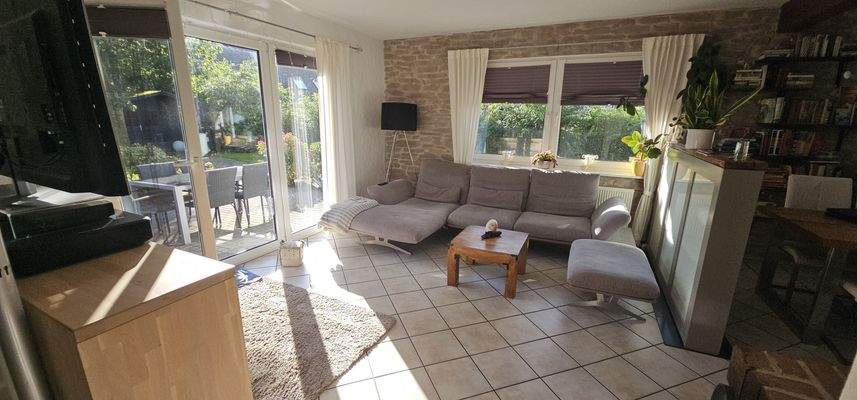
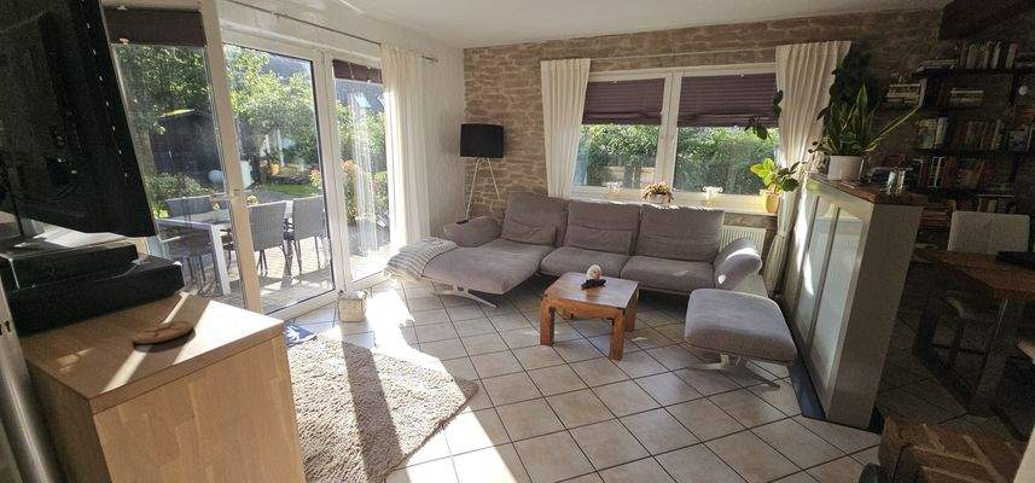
+ coaster [130,320,194,345]
